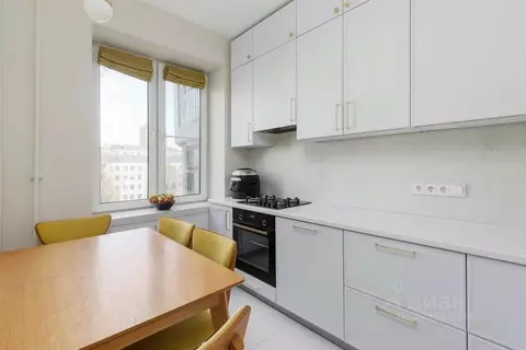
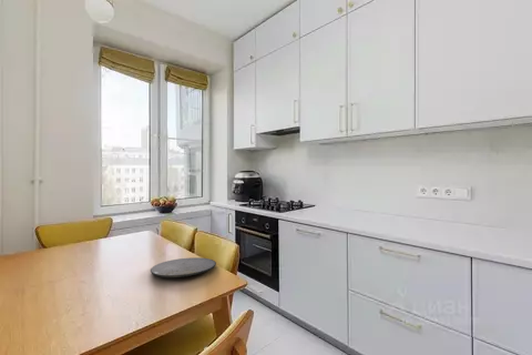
+ plate [150,256,217,278]
